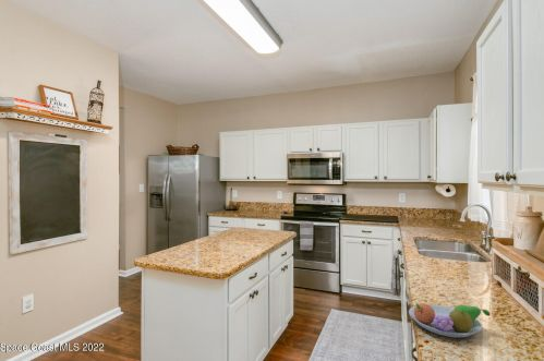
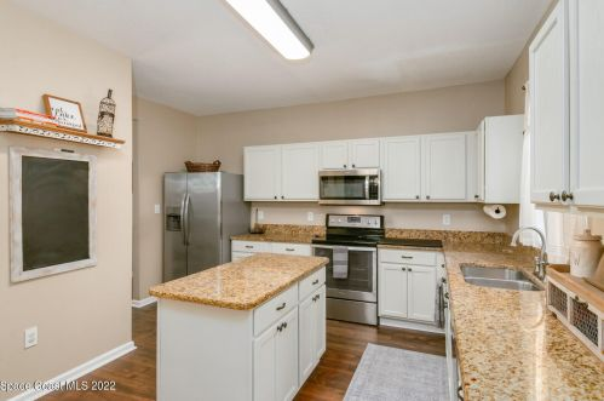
- fruit bowl [408,302,491,339]
